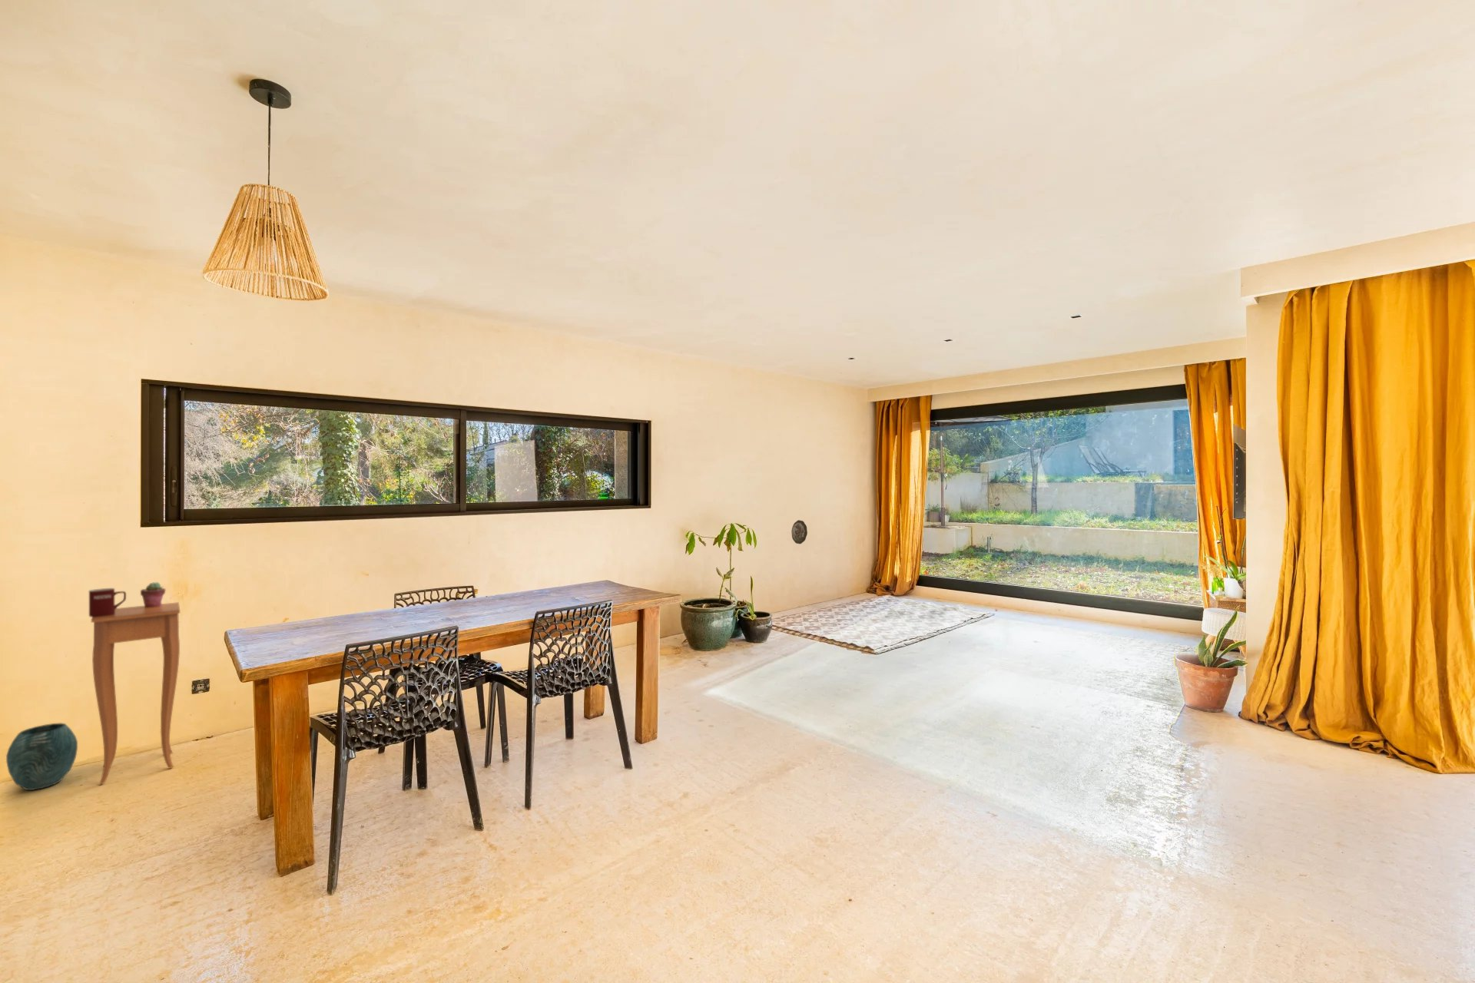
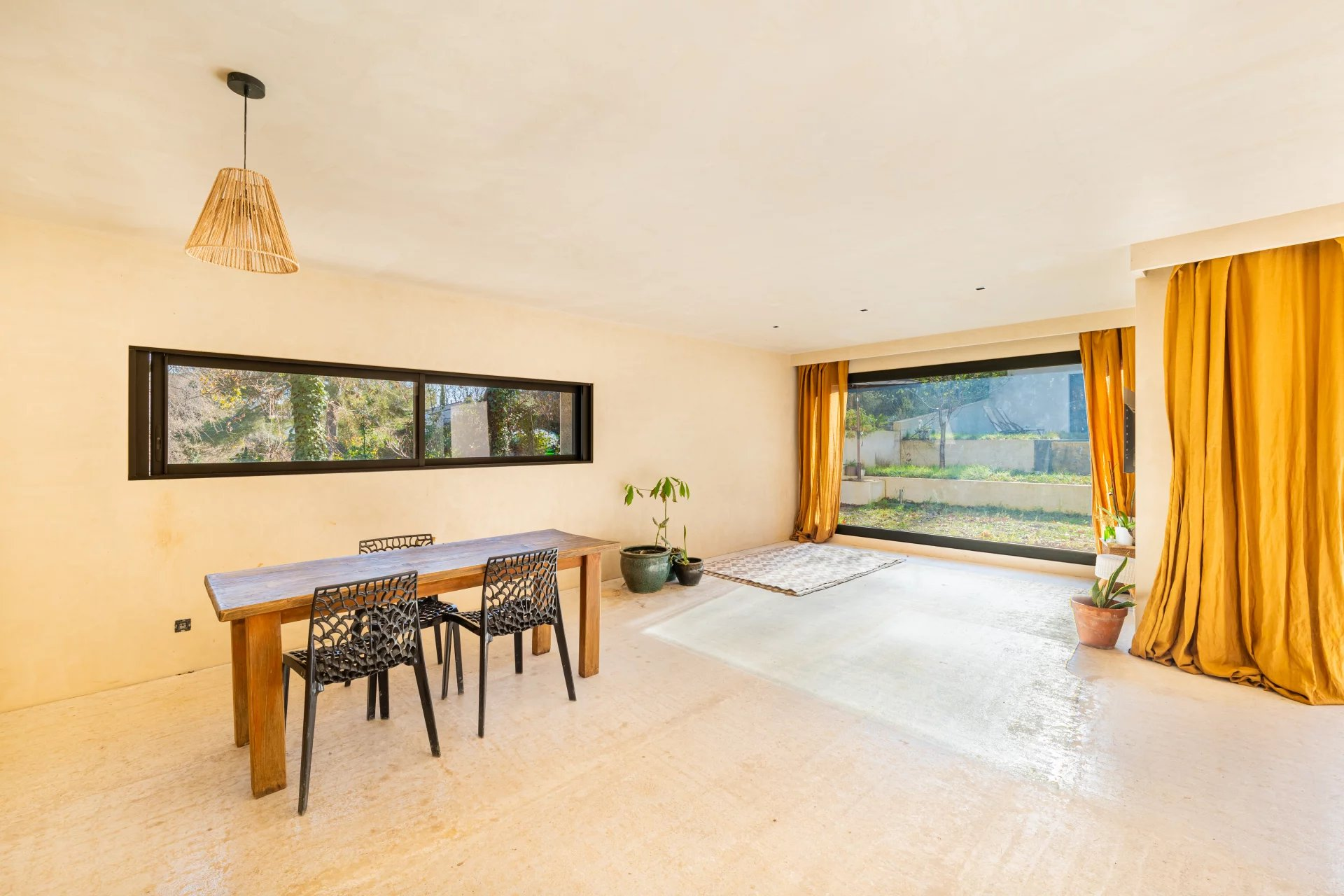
- potted succulent [139,581,167,608]
- vase [5,723,78,791]
- side table [91,601,181,784]
- mug [88,587,127,618]
- decorative plate [790,519,808,544]
